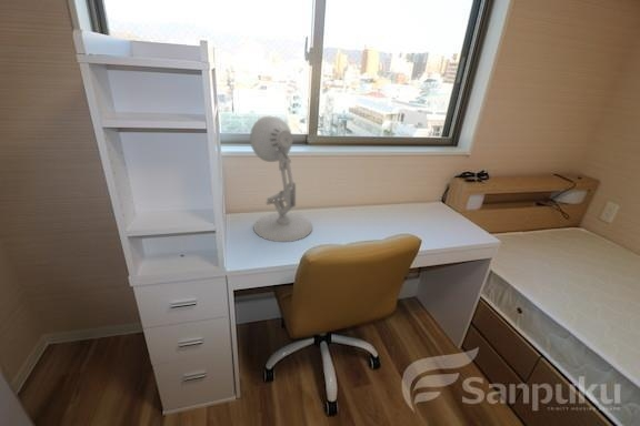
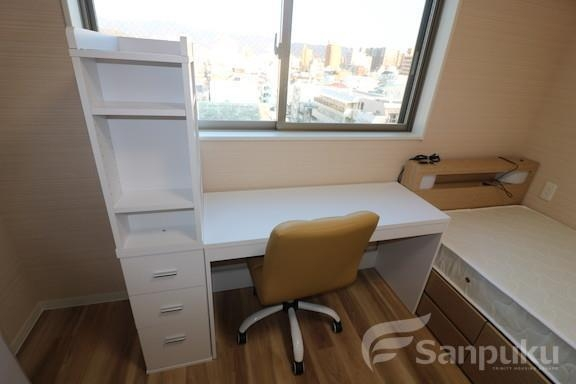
- desk lamp [249,115,313,243]
